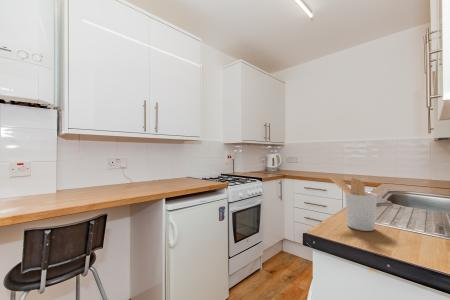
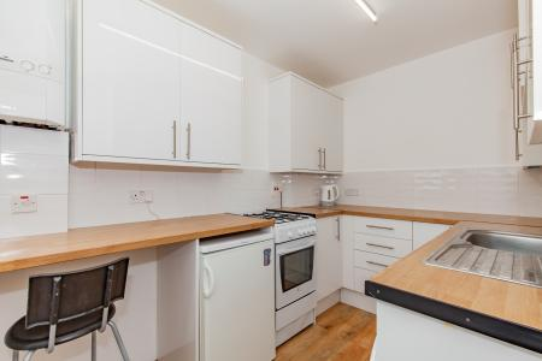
- utensil holder [329,176,378,232]
